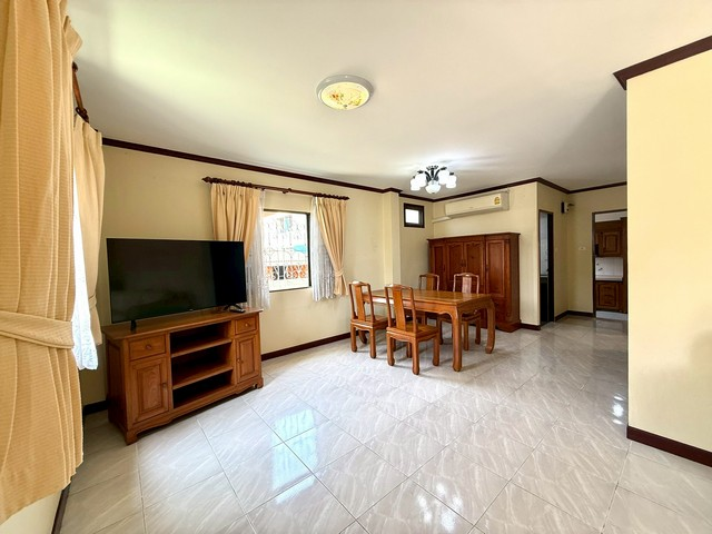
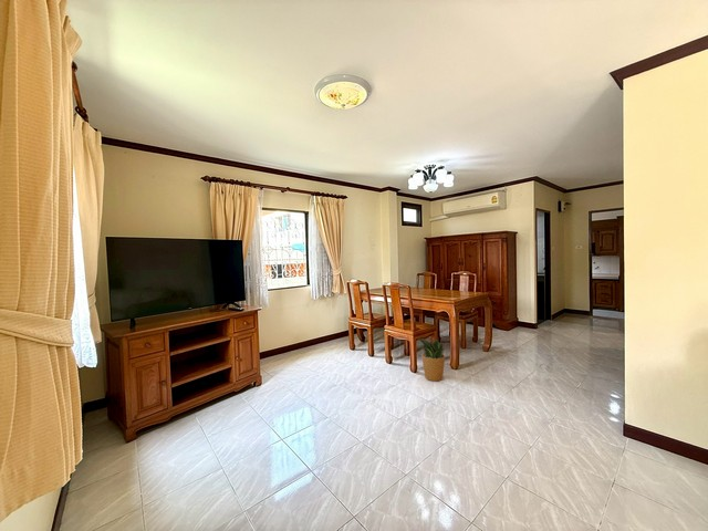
+ potted plant [415,335,446,382]
